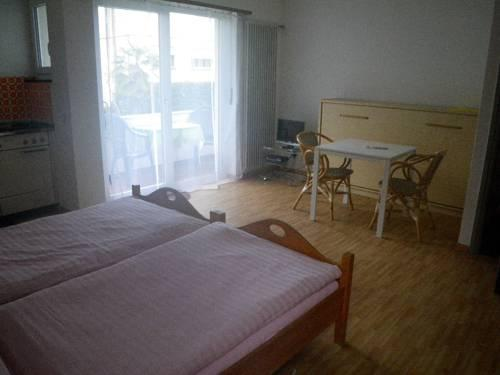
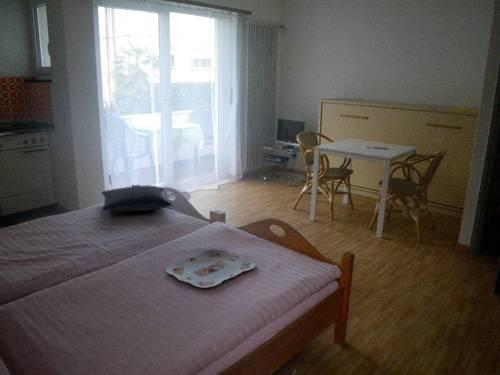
+ pillow [100,184,173,212]
+ serving tray [165,249,256,289]
